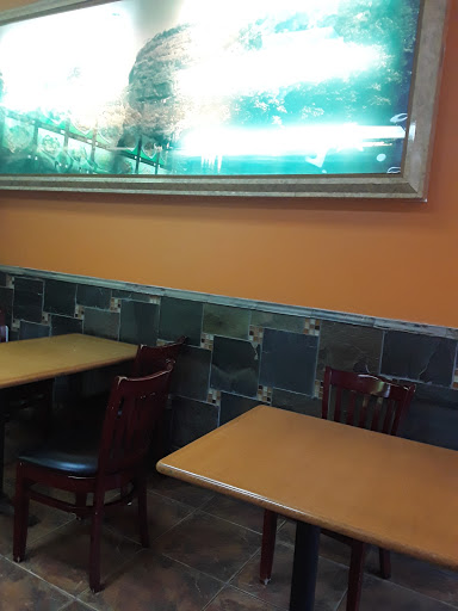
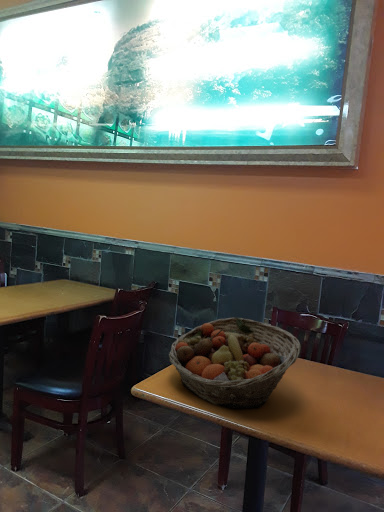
+ fruit basket [168,317,302,409]
